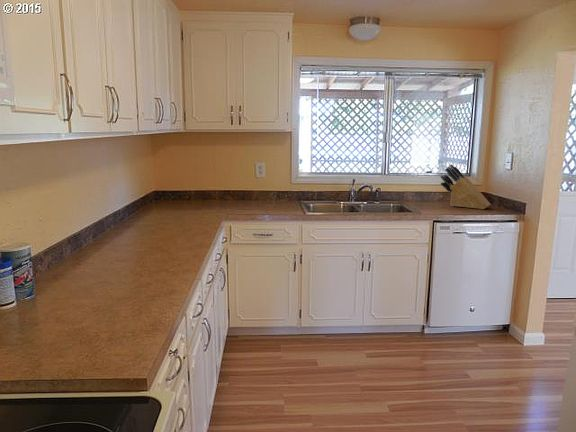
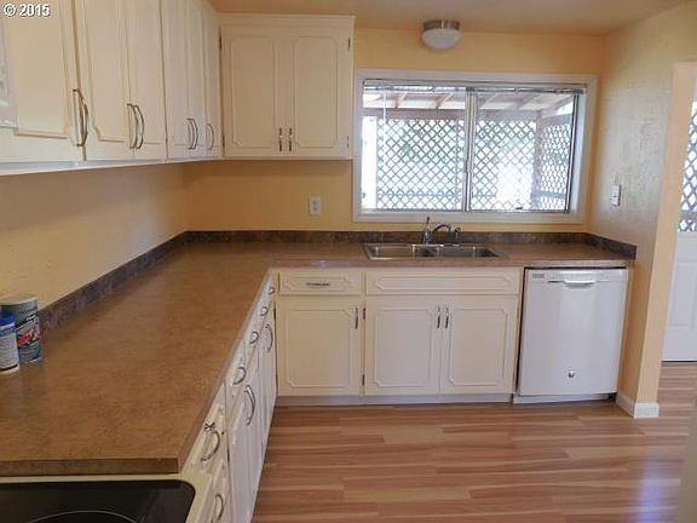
- knife block [440,164,492,210]
